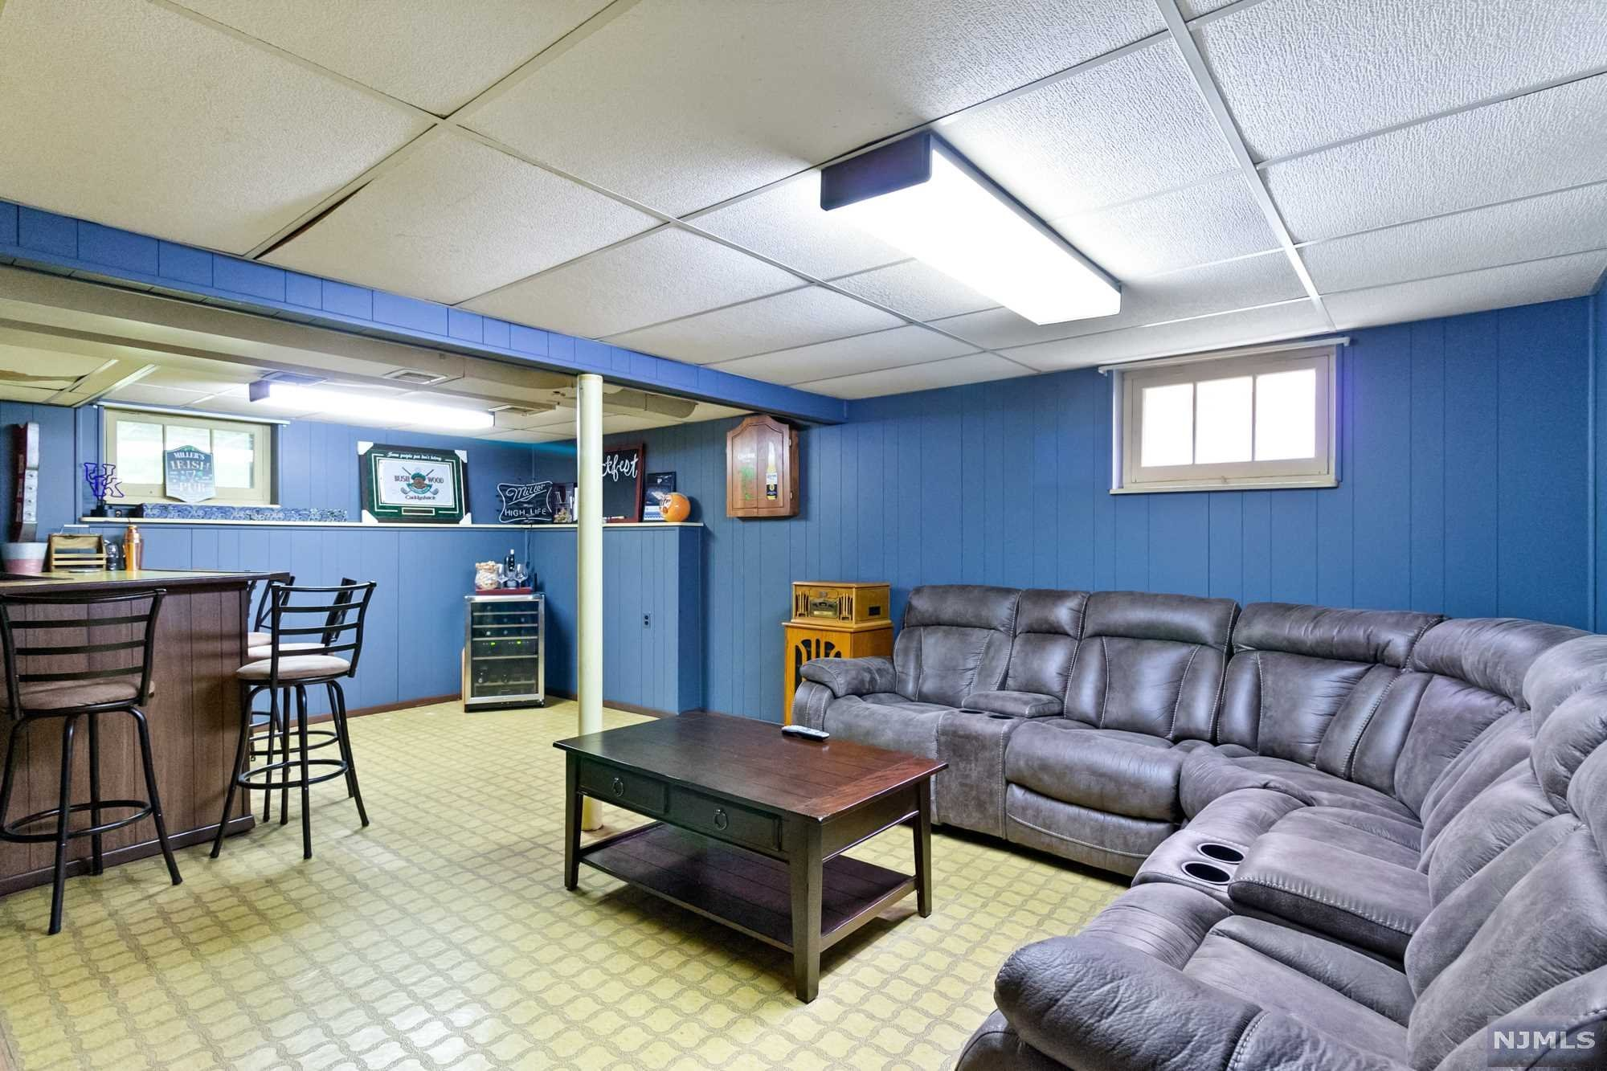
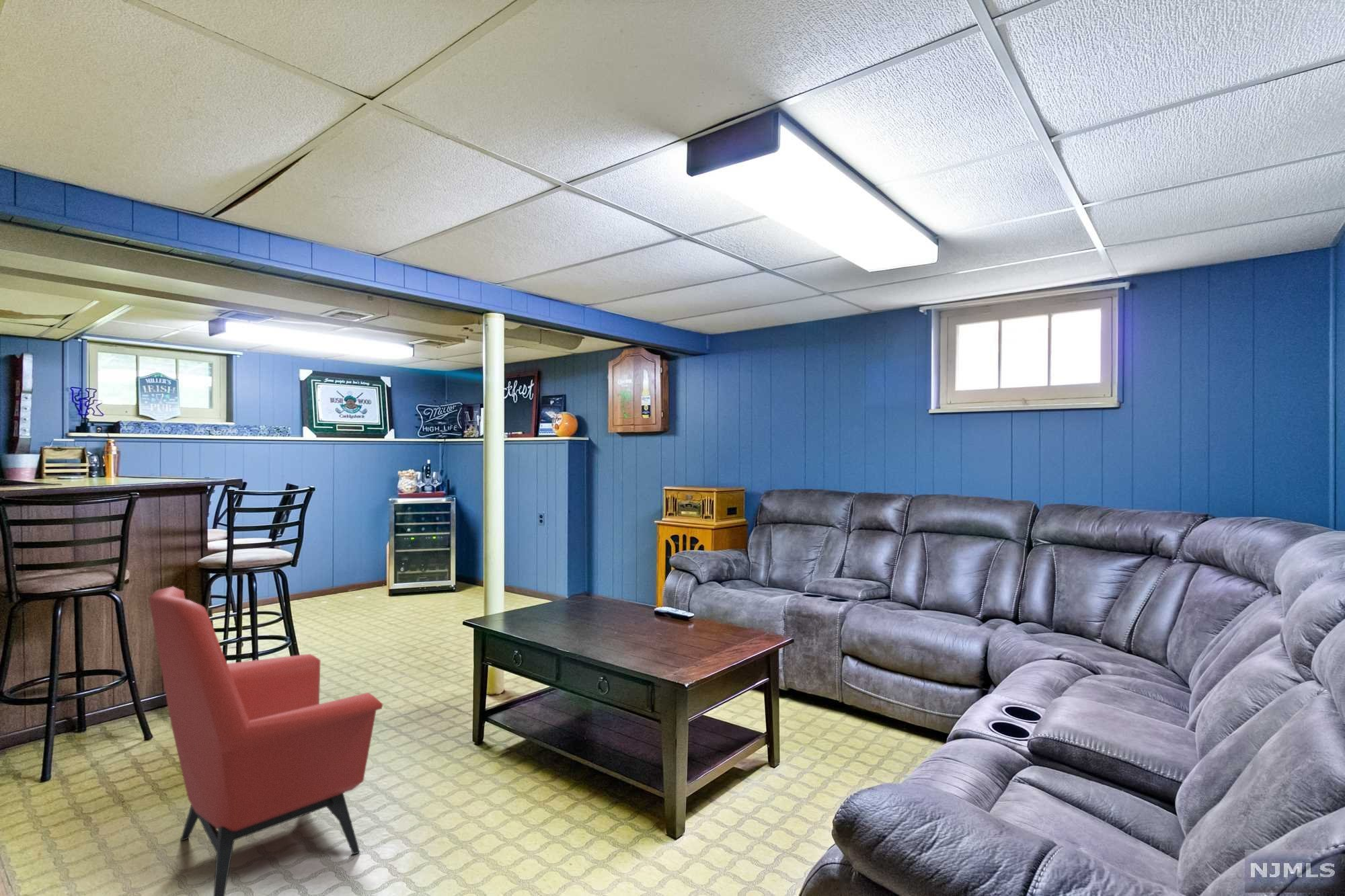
+ armchair [148,585,383,896]
